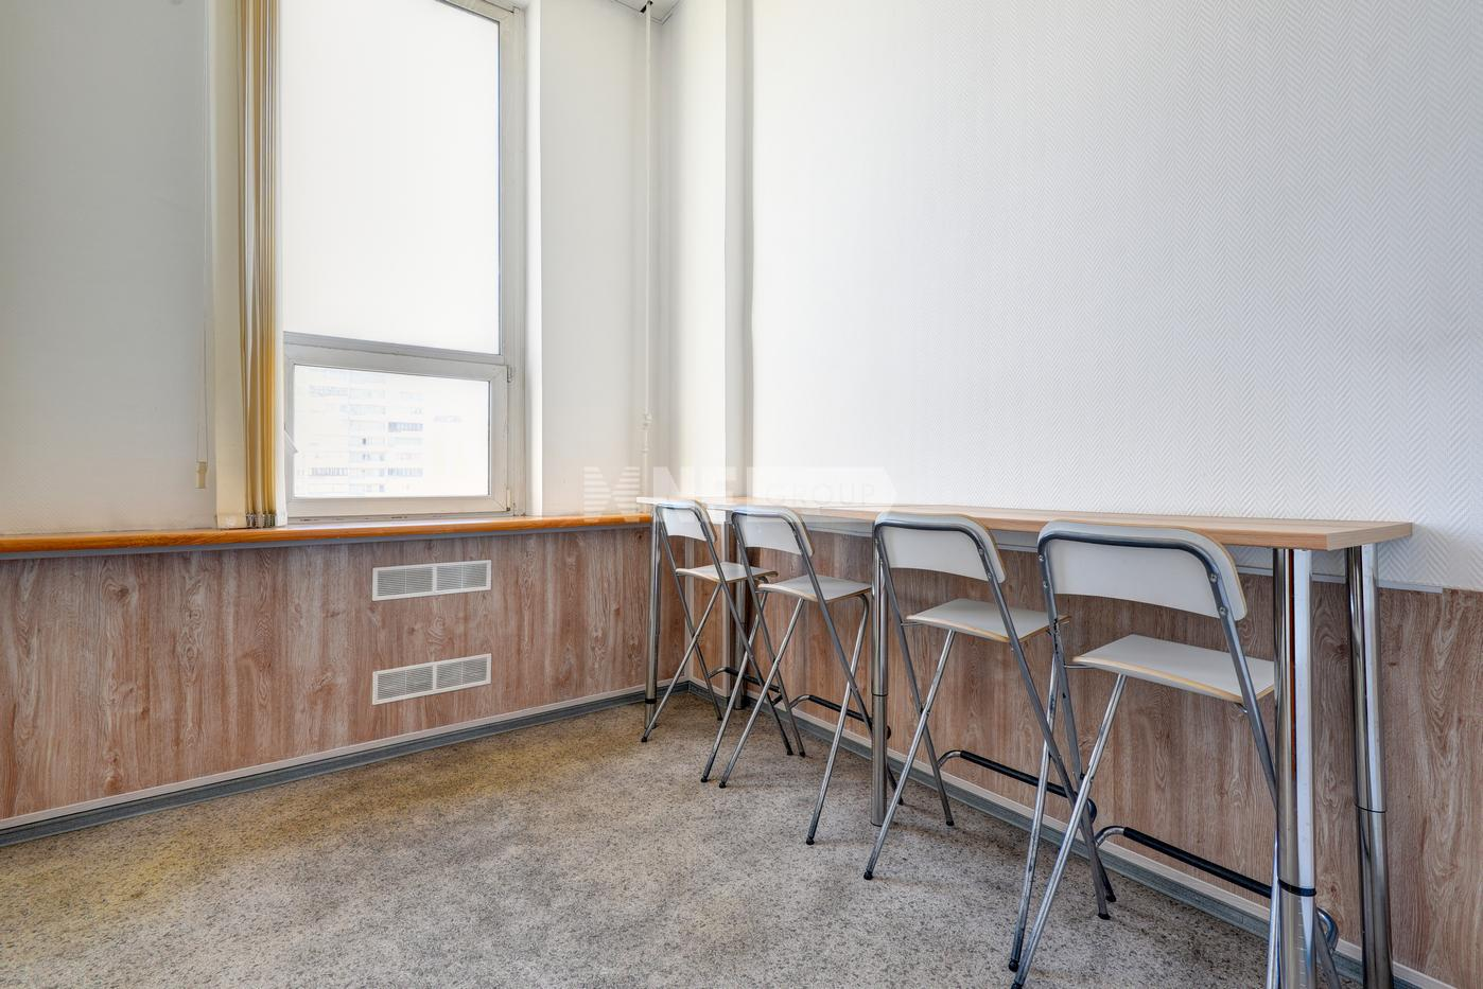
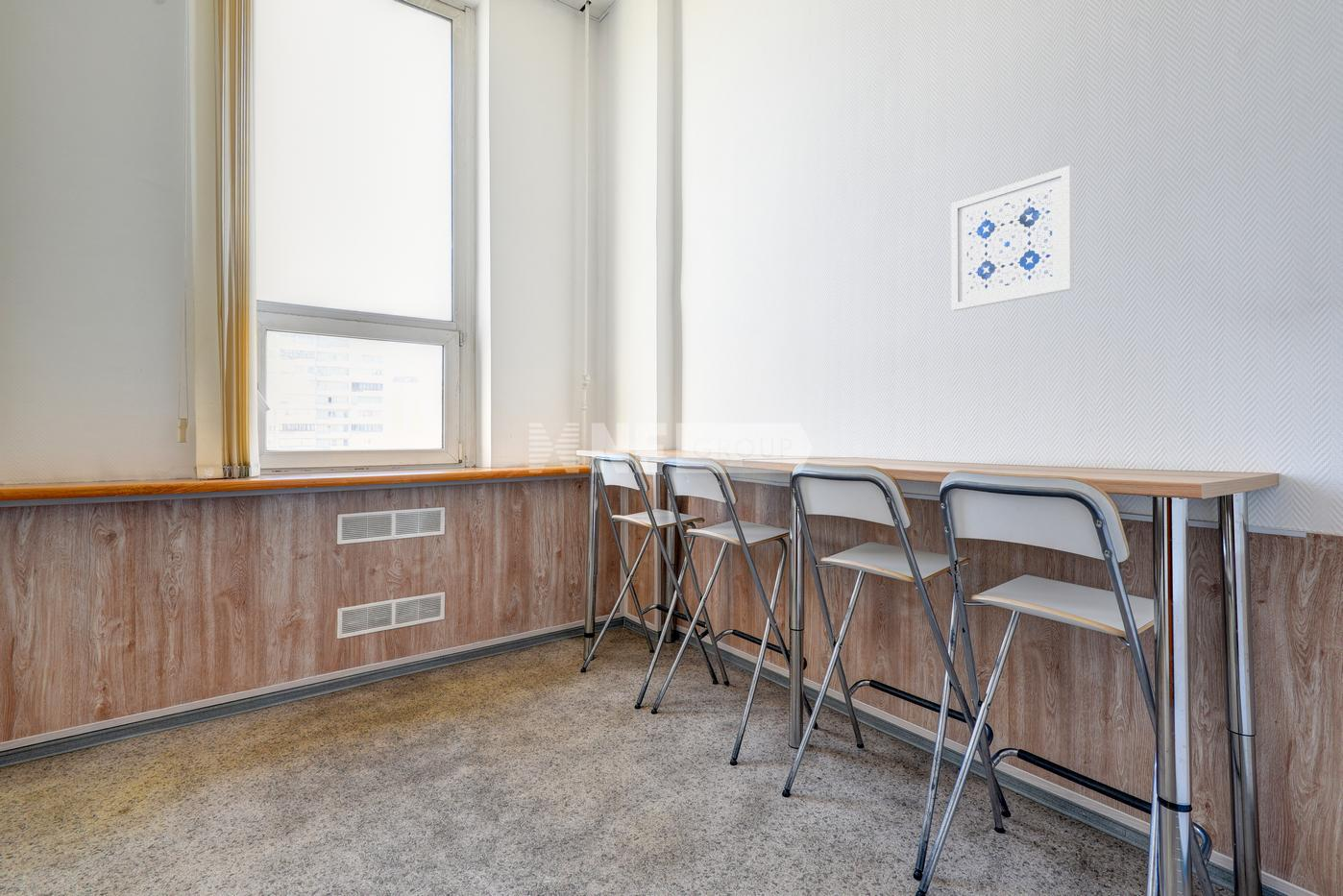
+ wall art [950,164,1075,312]
